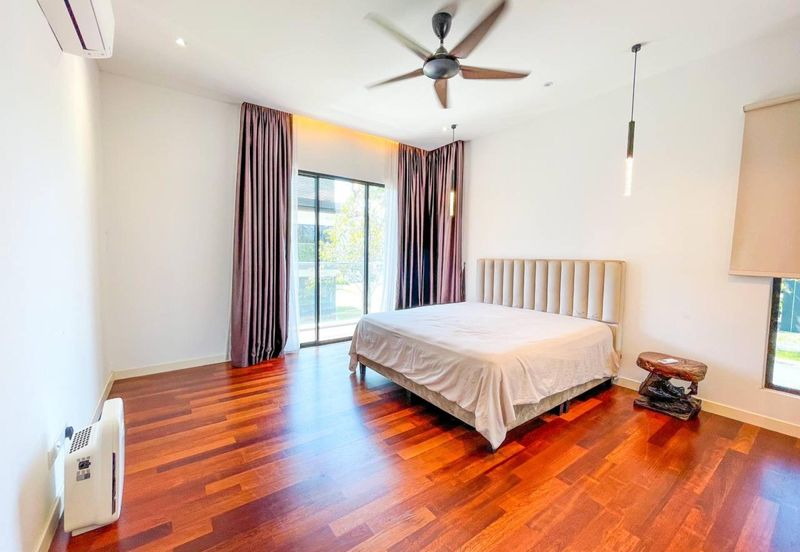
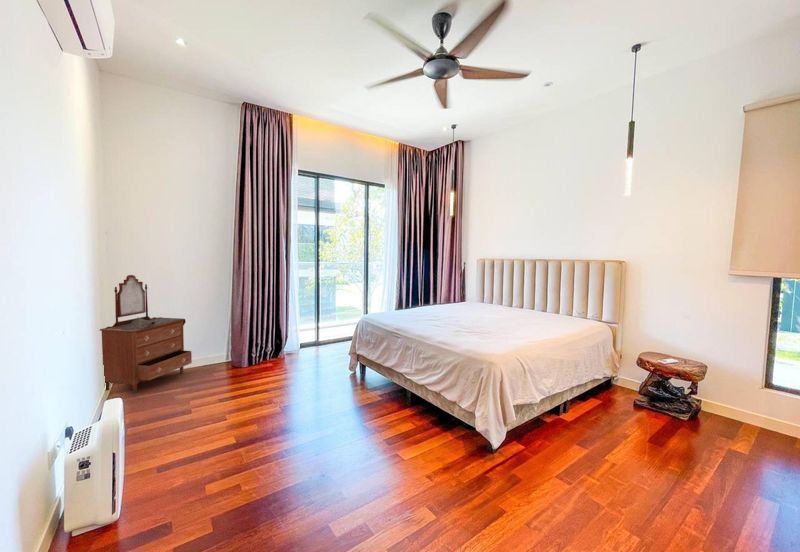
+ dresser [99,274,193,394]
